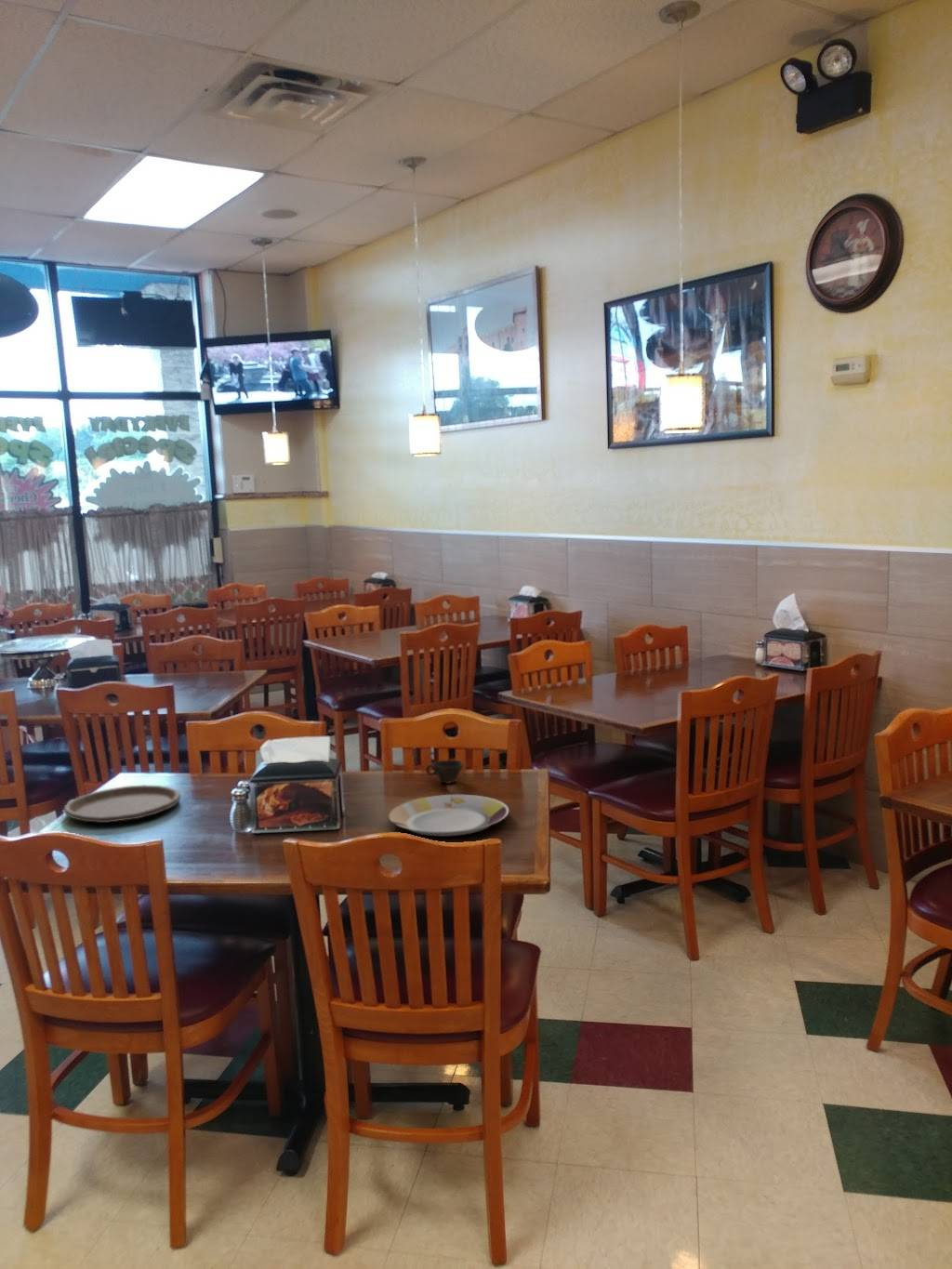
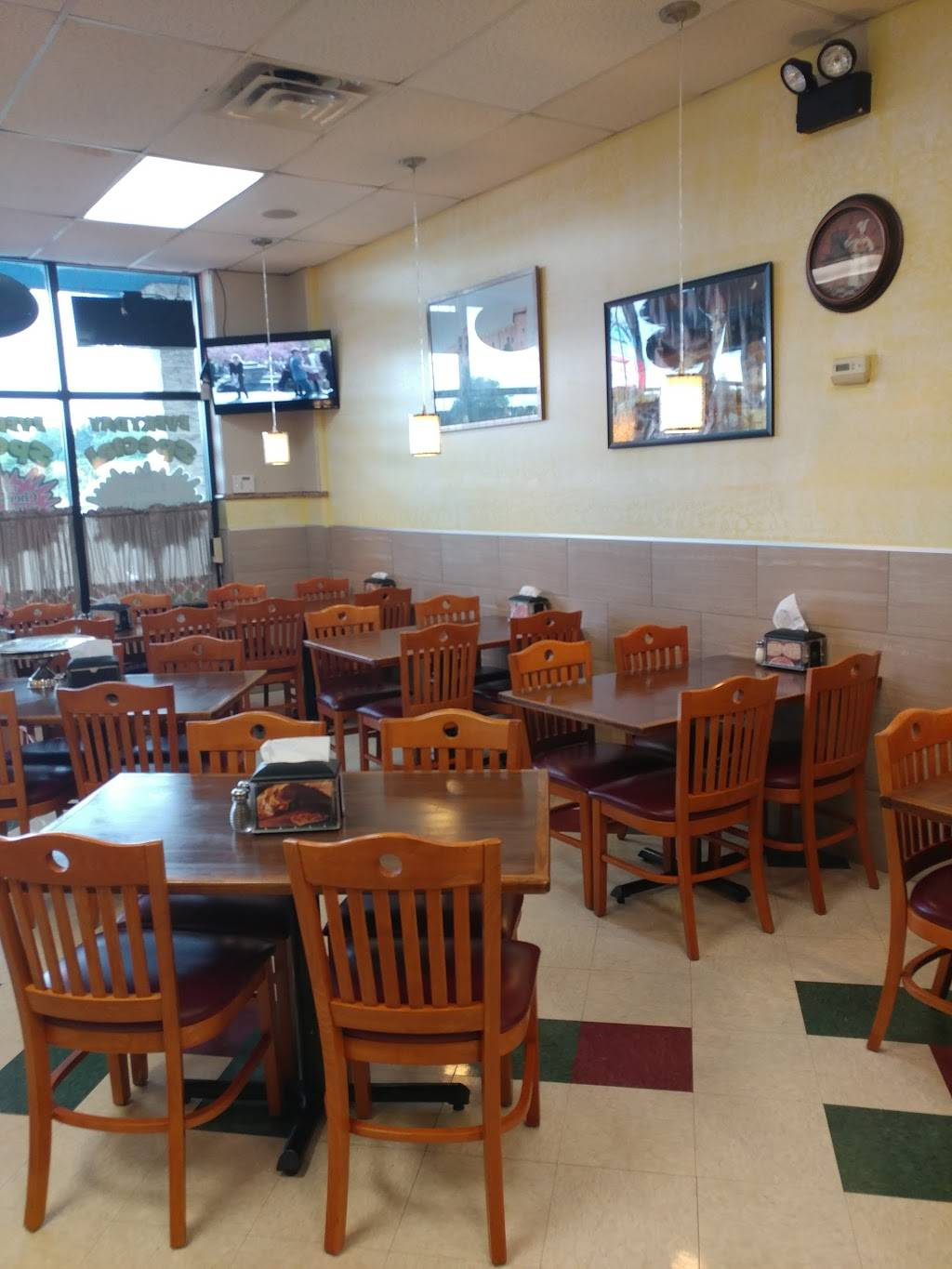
- cup [425,759,465,785]
- plate [63,785,182,824]
- plate [388,794,509,837]
